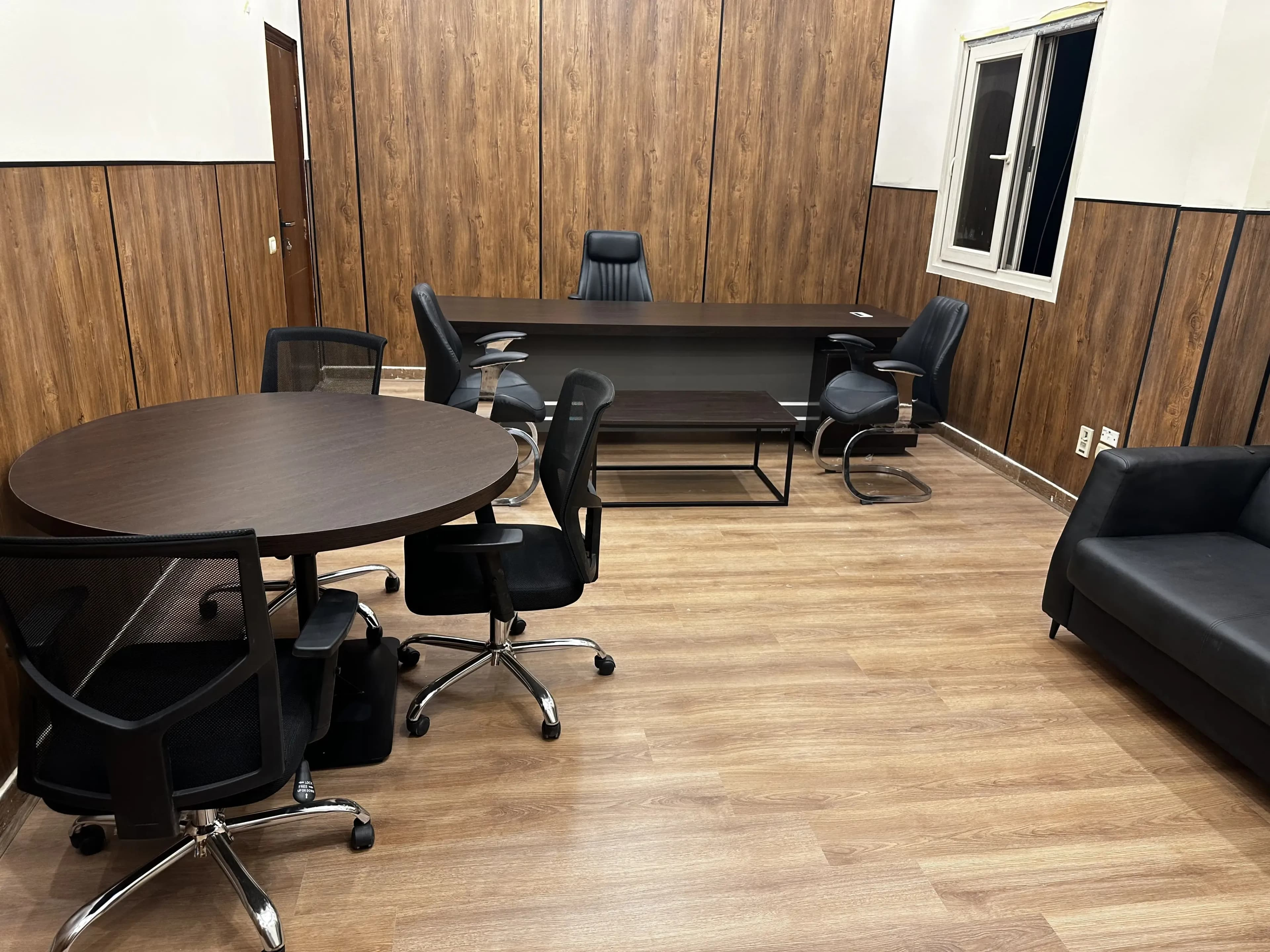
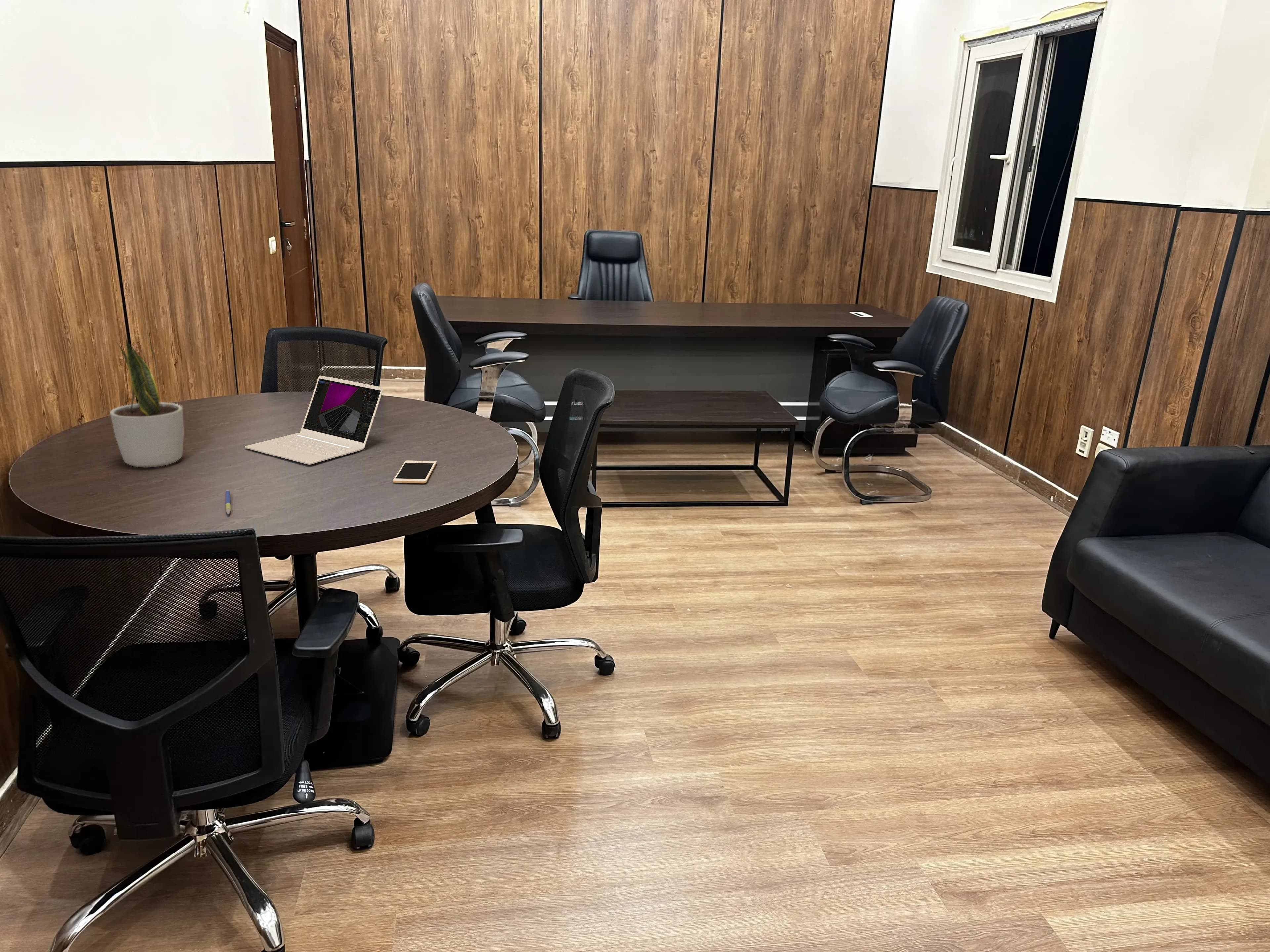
+ laptop [245,375,384,465]
+ potted plant [109,320,184,468]
+ cell phone [393,460,437,484]
+ pen [225,489,231,515]
